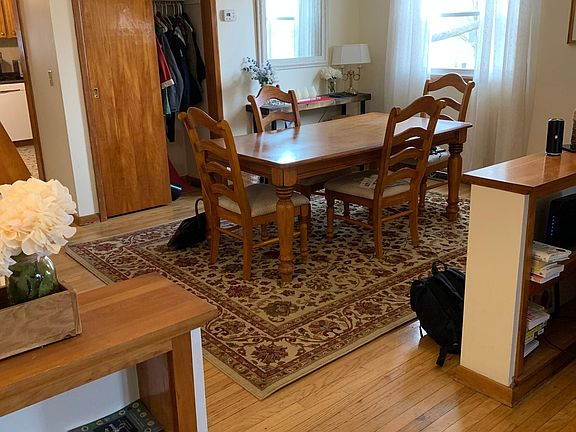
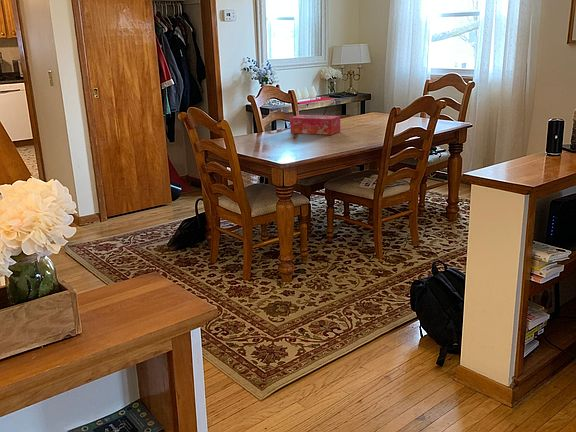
+ tissue box [289,114,341,136]
